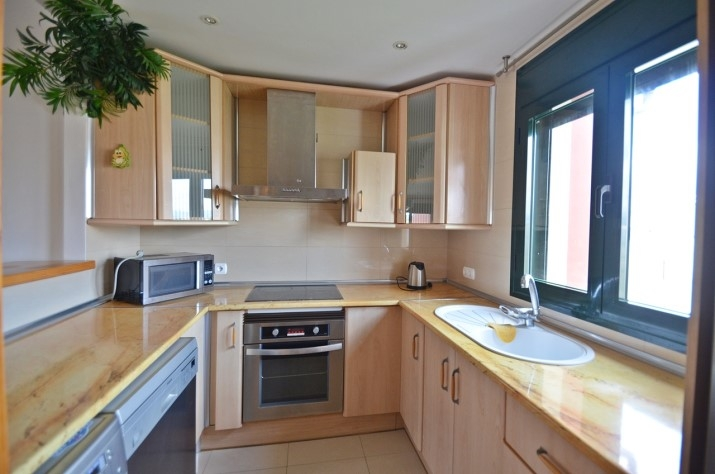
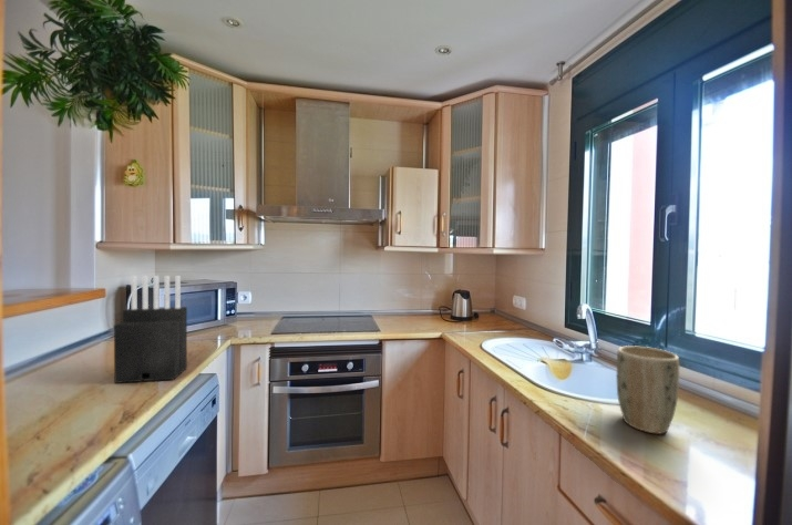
+ plant pot [616,344,680,435]
+ knife block [113,275,188,385]
